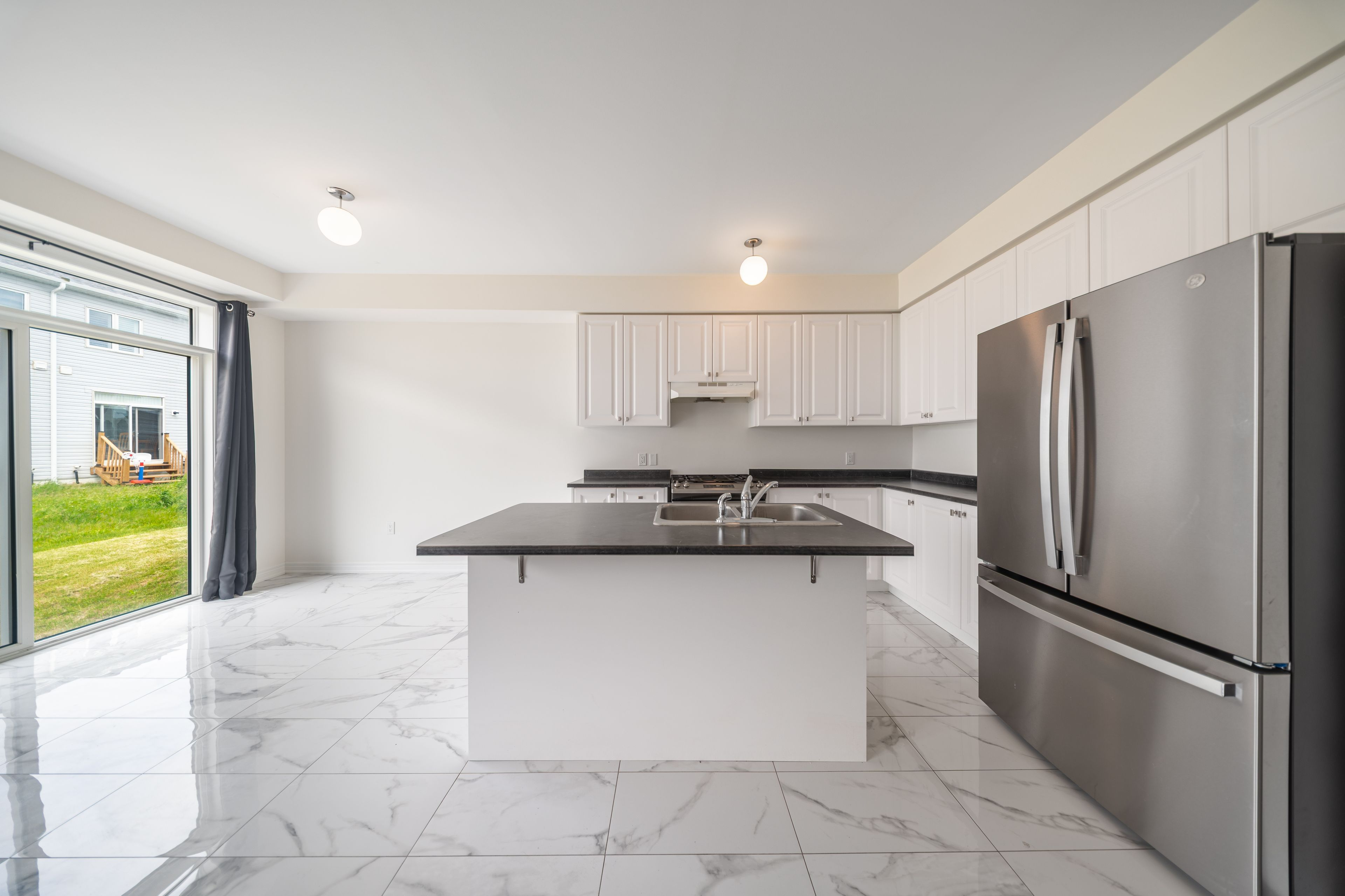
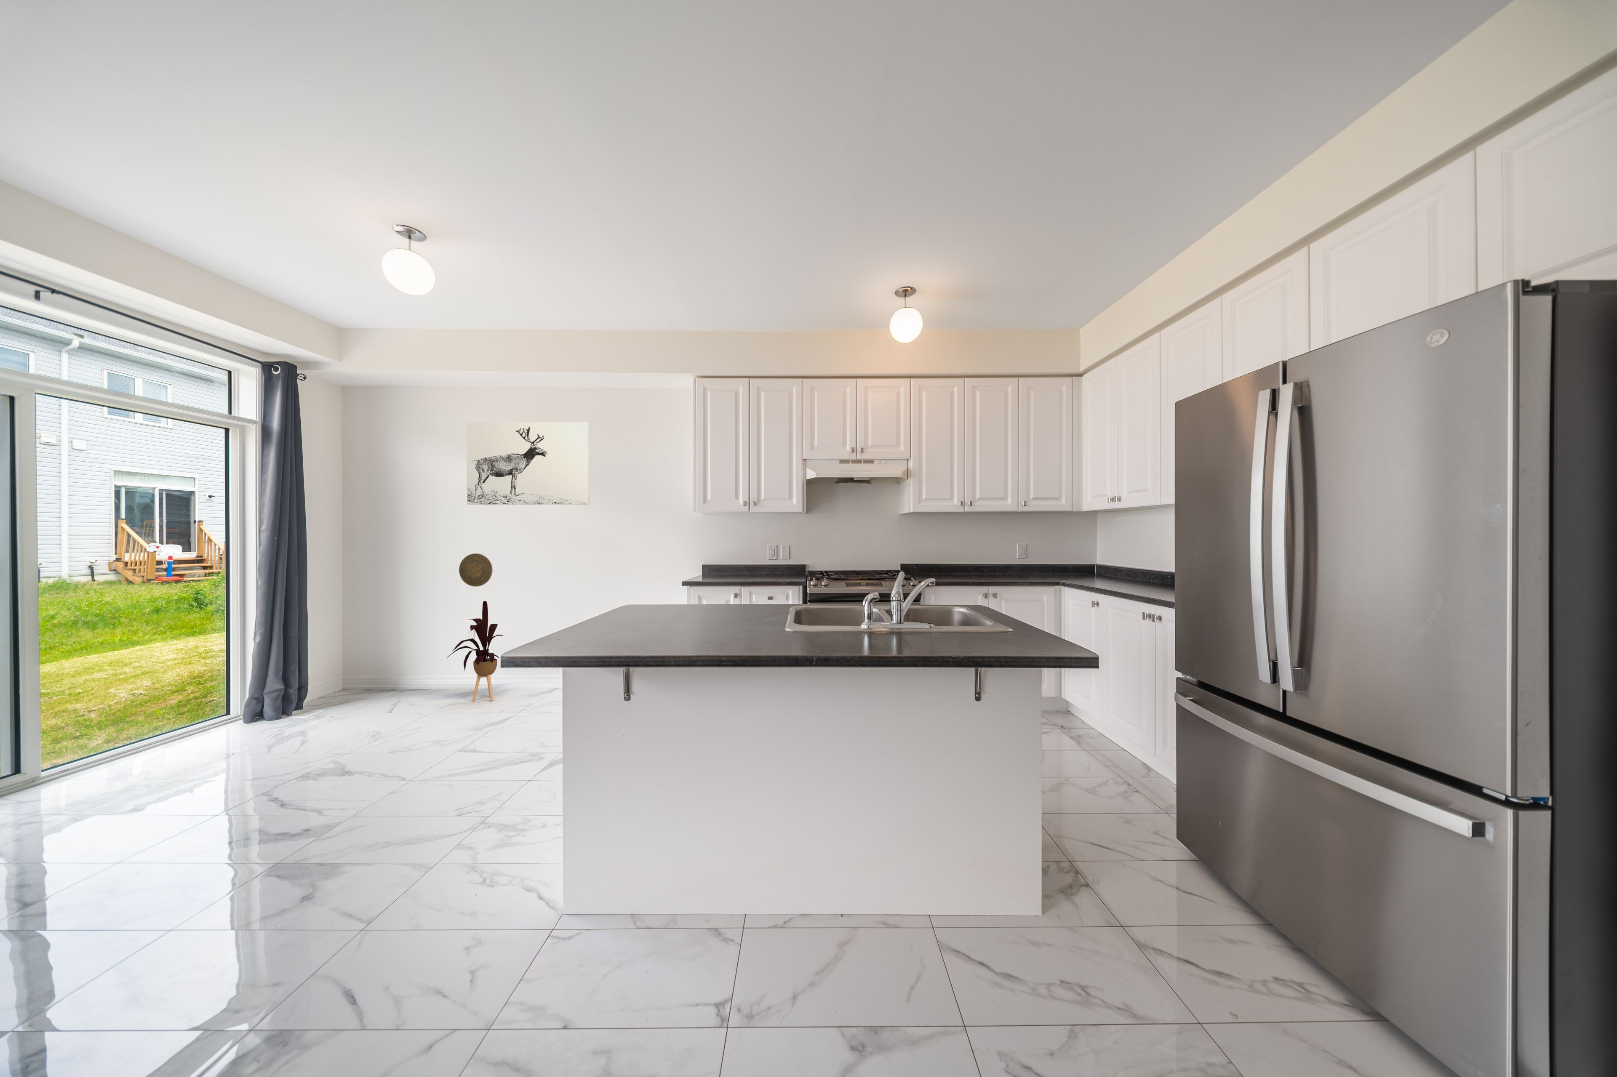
+ house plant [446,600,504,701]
+ wall art [466,422,590,505]
+ decorative plate [458,553,493,587]
